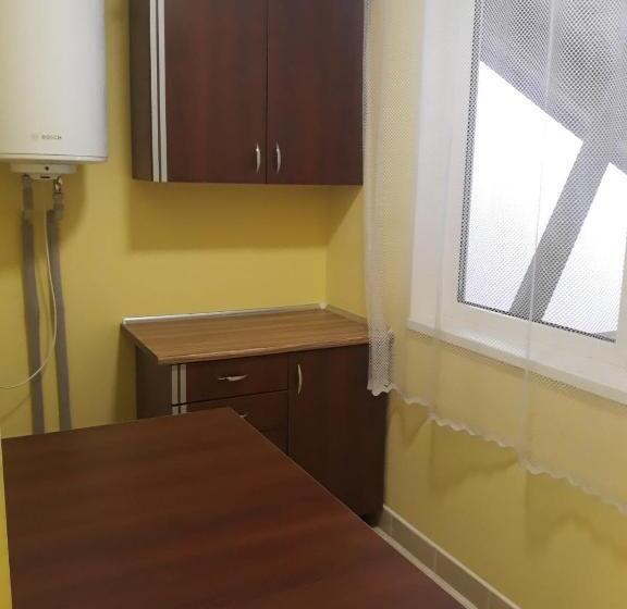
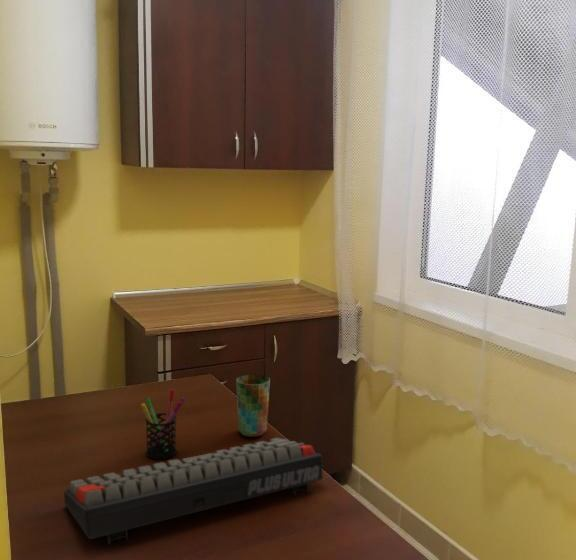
+ cup [235,373,271,438]
+ pen holder [140,388,186,460]
+ keyboard [63,437,324,546]
